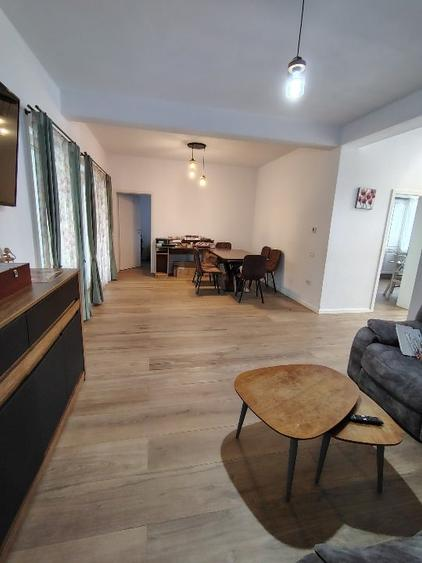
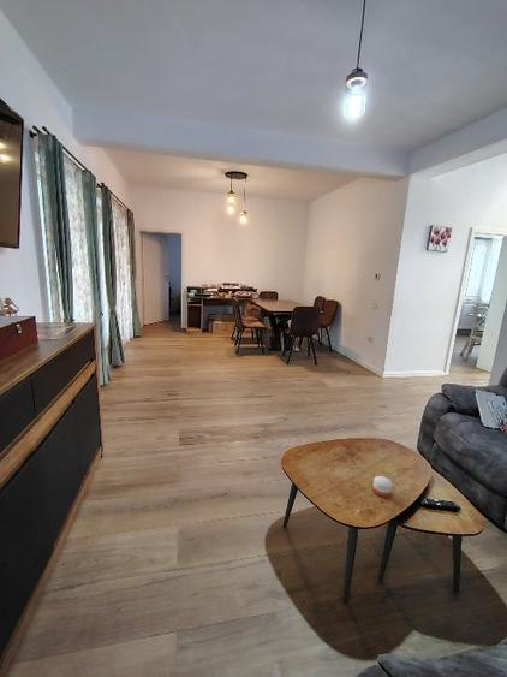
+ candle [371,475,393,498]
